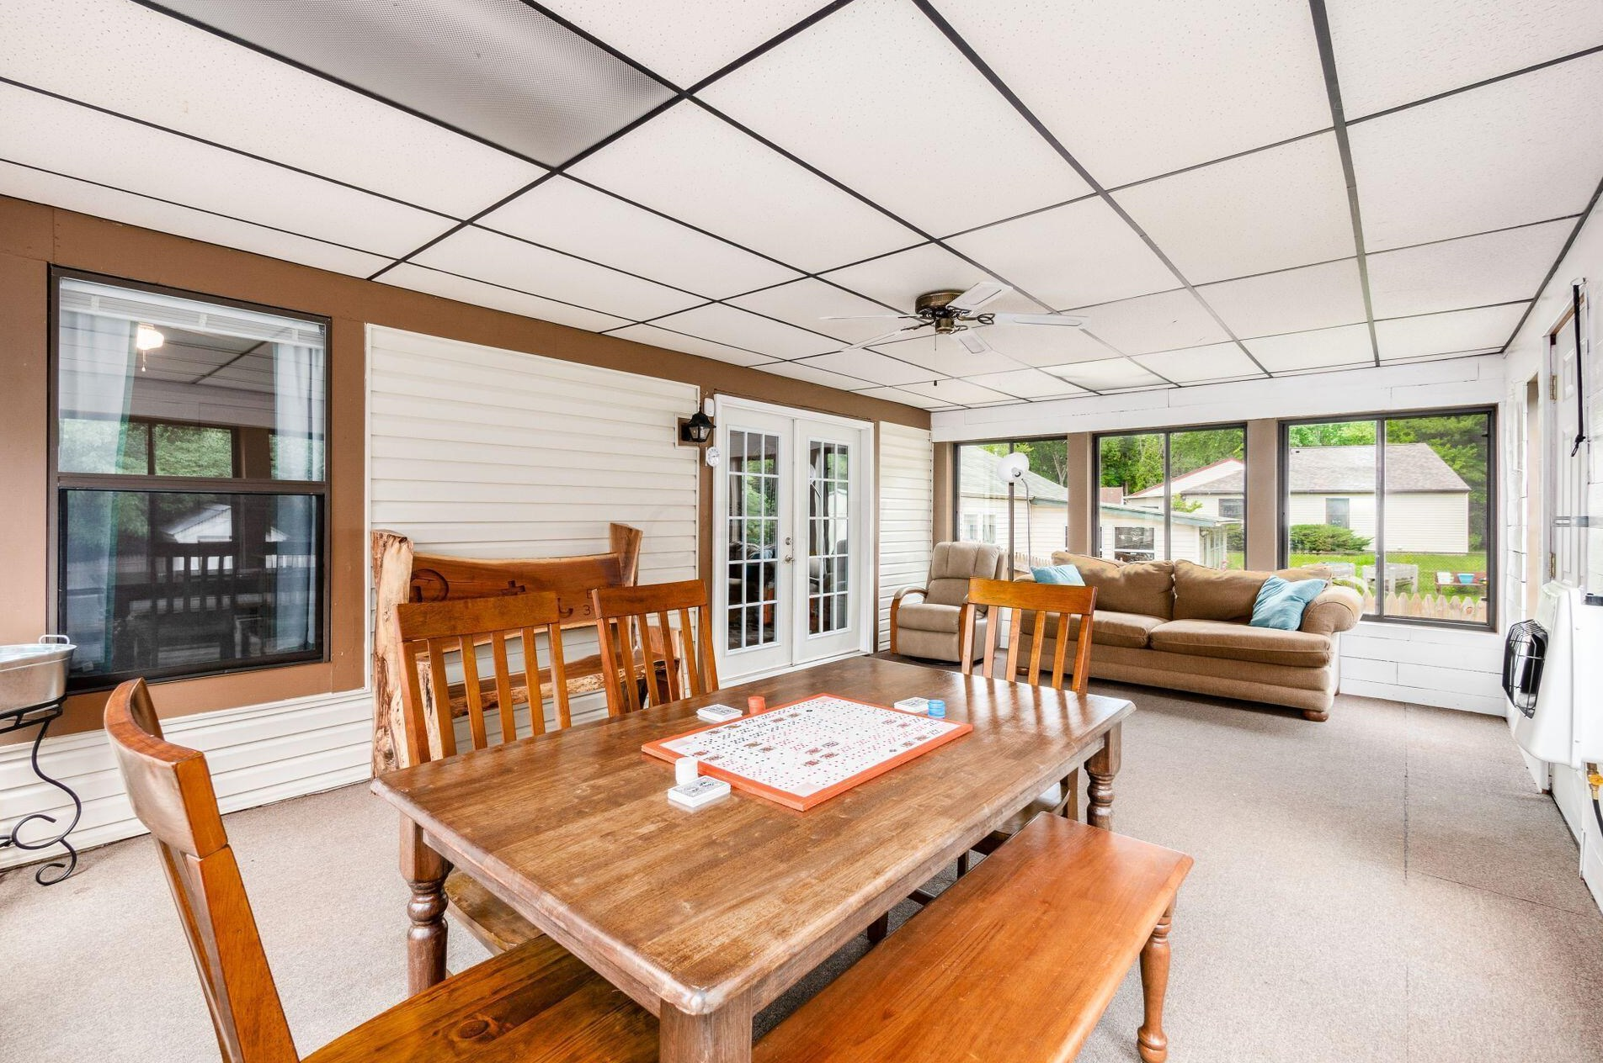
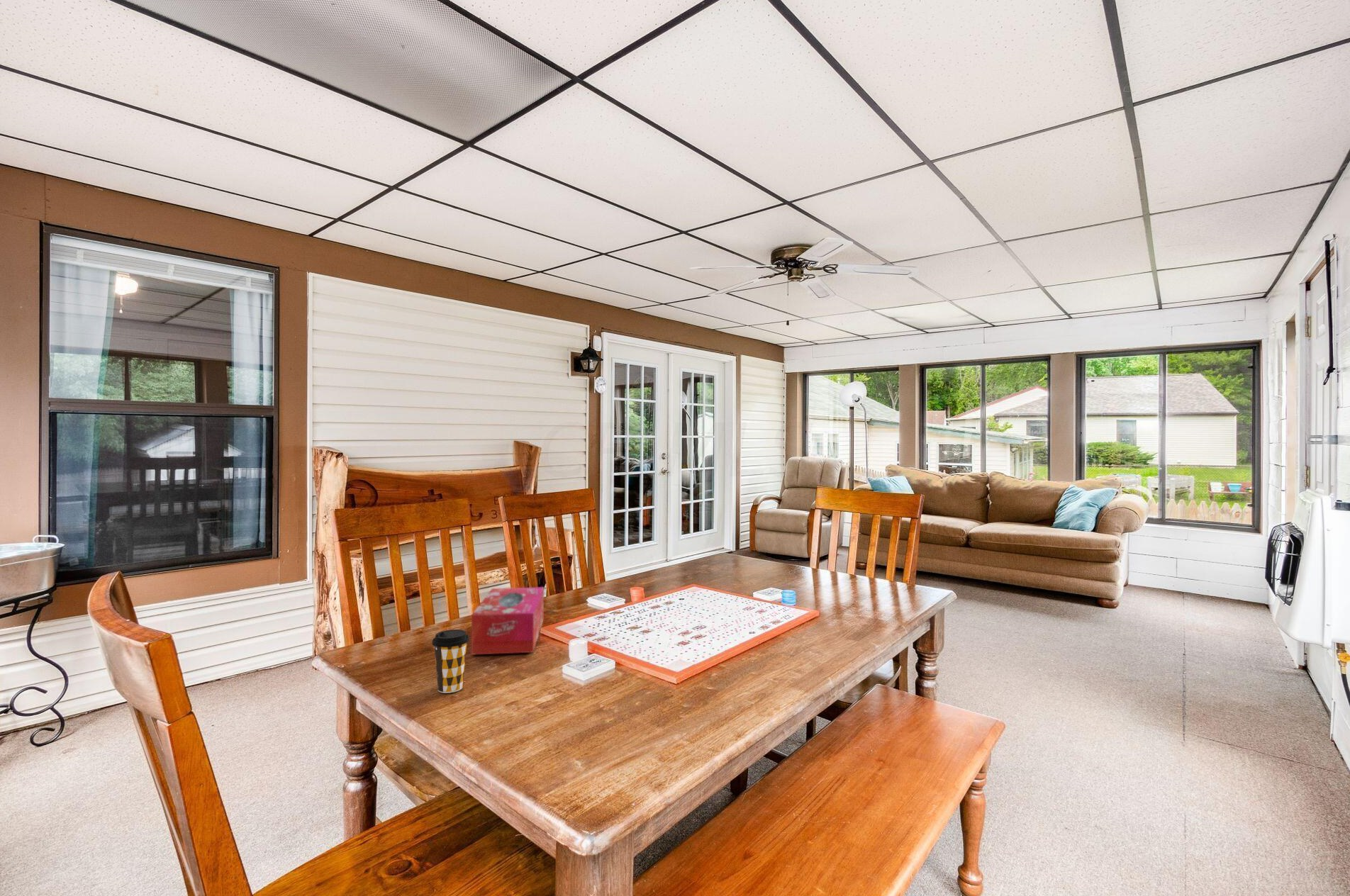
+ coffee cup [431,629,470,694]
+ tissue box [471,586,545,656]
